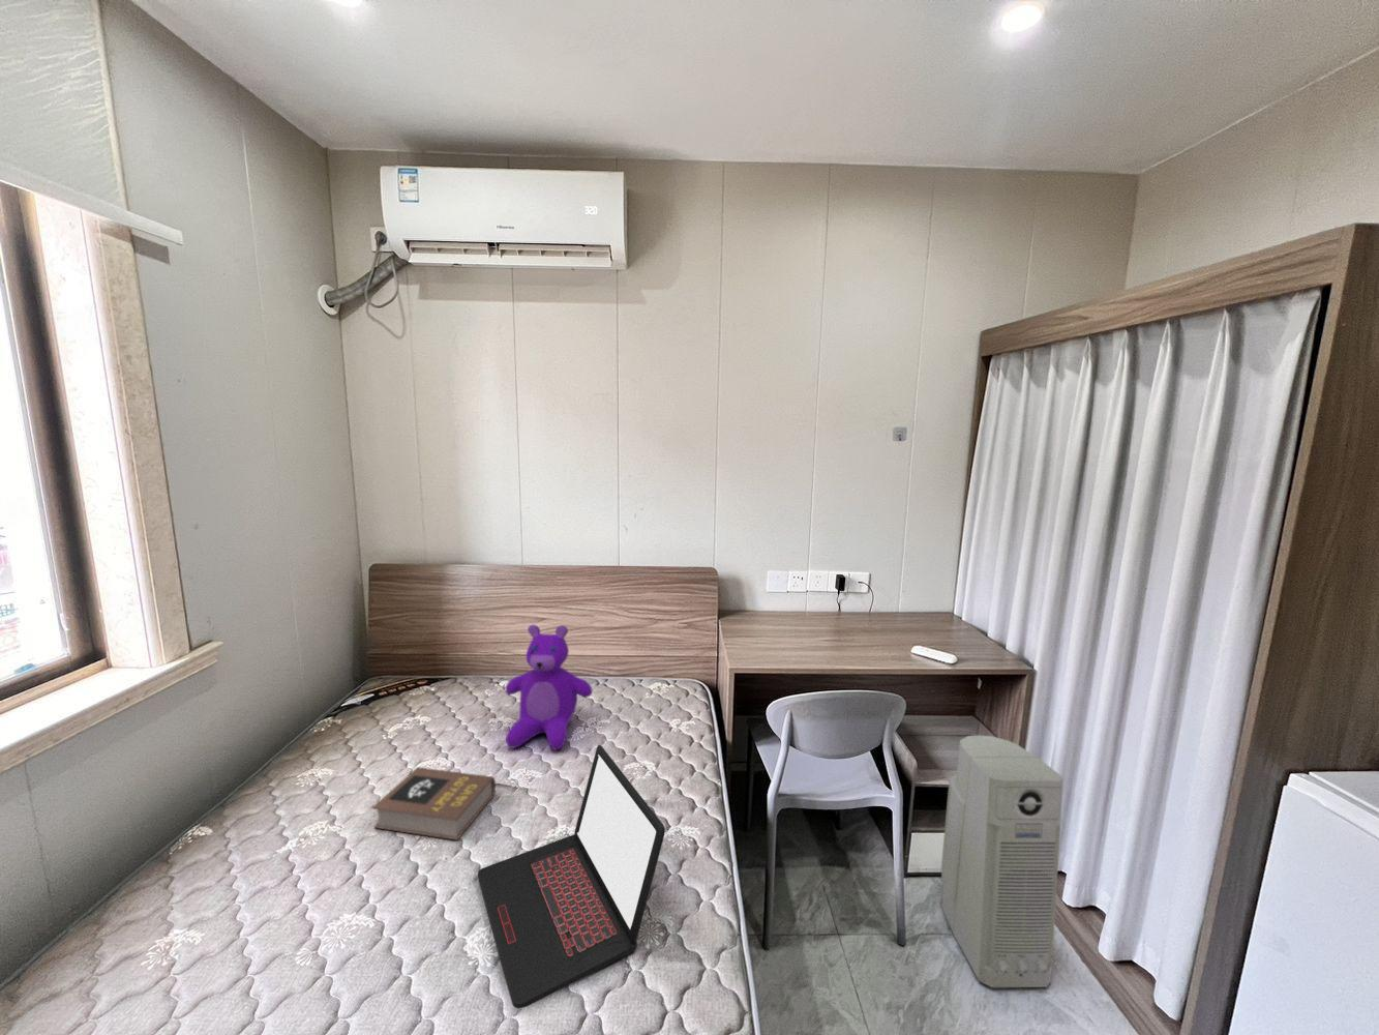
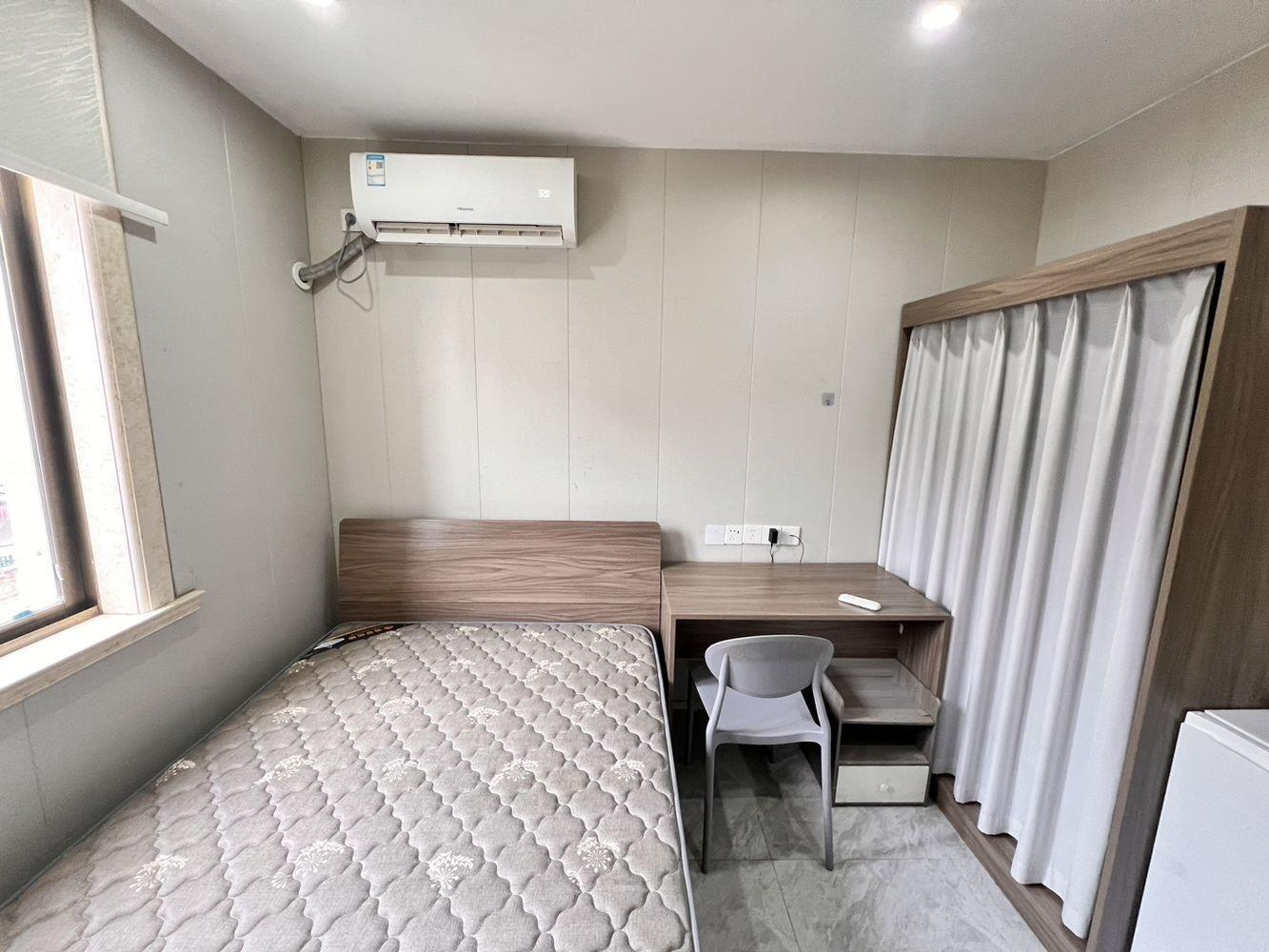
- book [372,765,497,841]
- laptop [477,744,666,1009]
- teddy bear [505,624,593,750]
- air purifier [940,734,1065,988]
